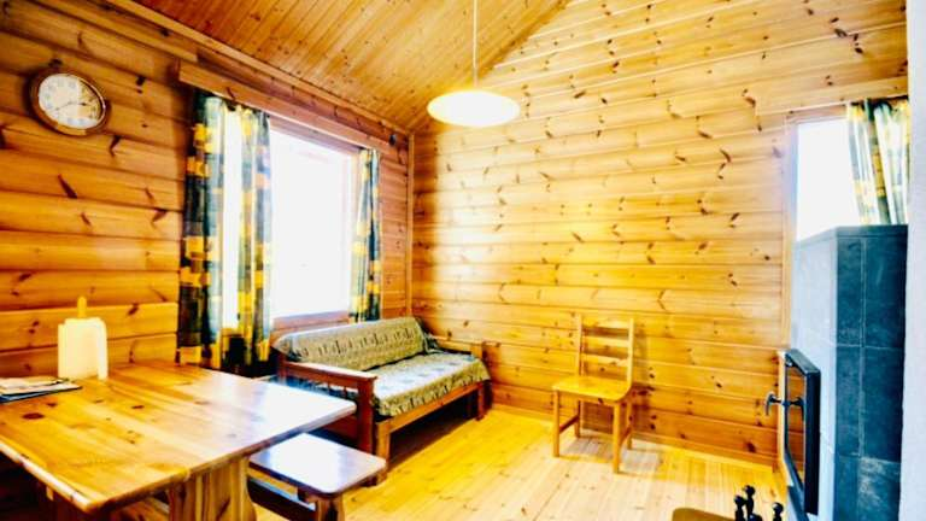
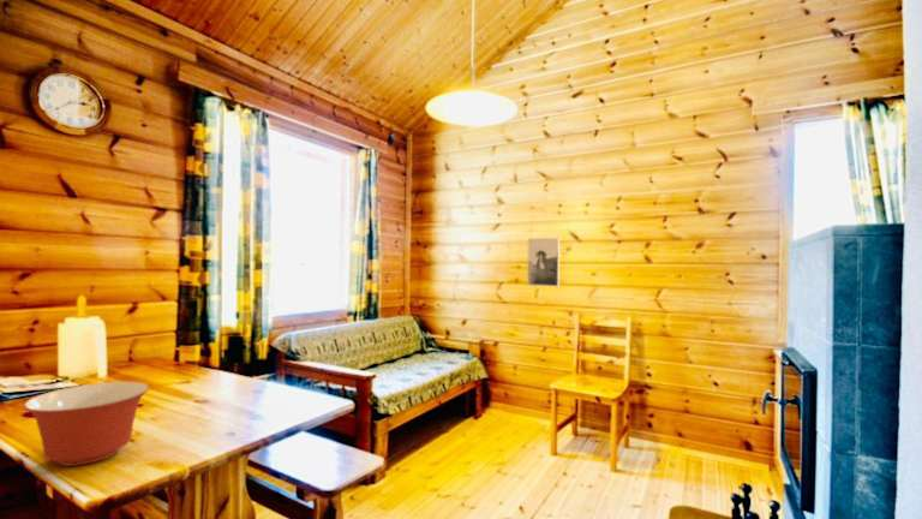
+ mixing bowl [23,381,150,467]
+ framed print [526,237,561,288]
